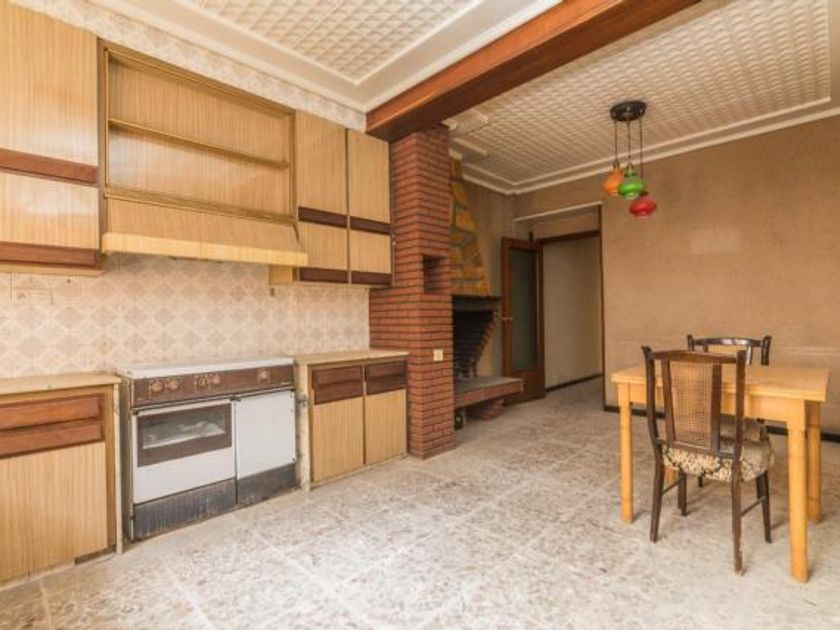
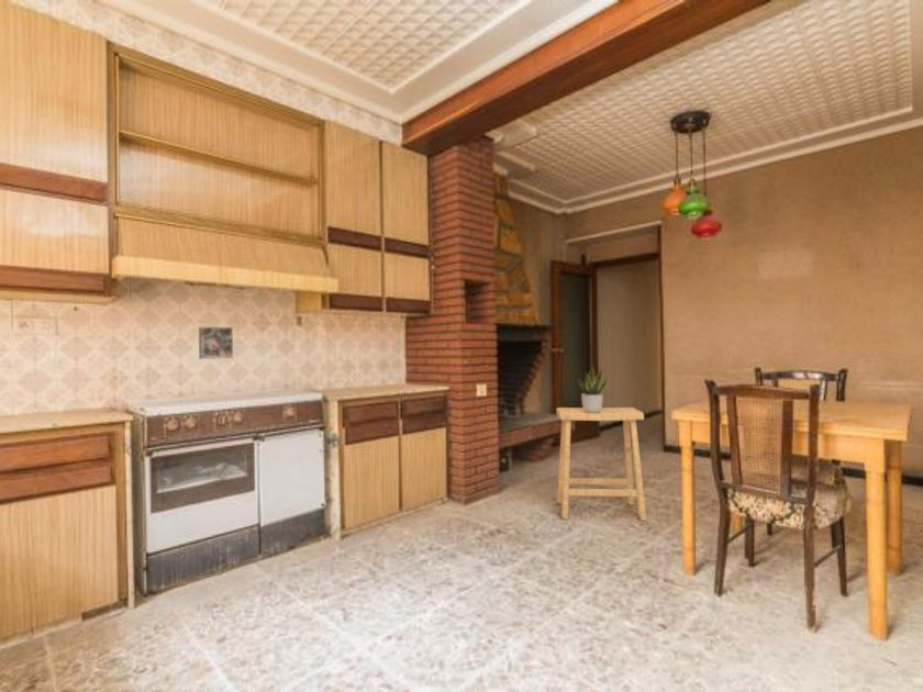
+ decorative tile [198,326,234,360]
+ potted plant [574,366,609,413]
+ stool [555,406,648,522]
